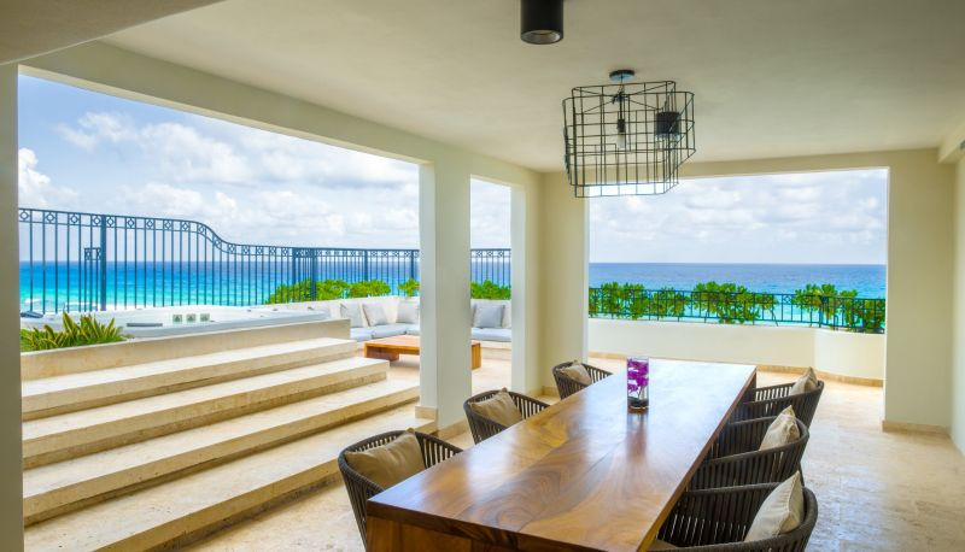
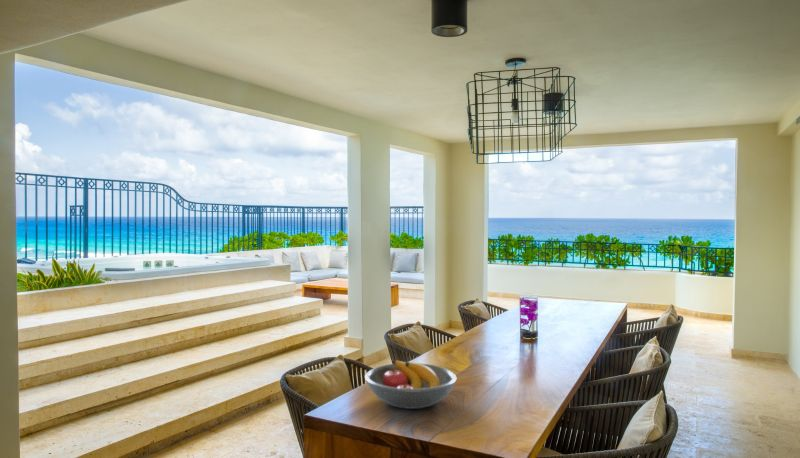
+ fruit bowl [364,359,458,410]
